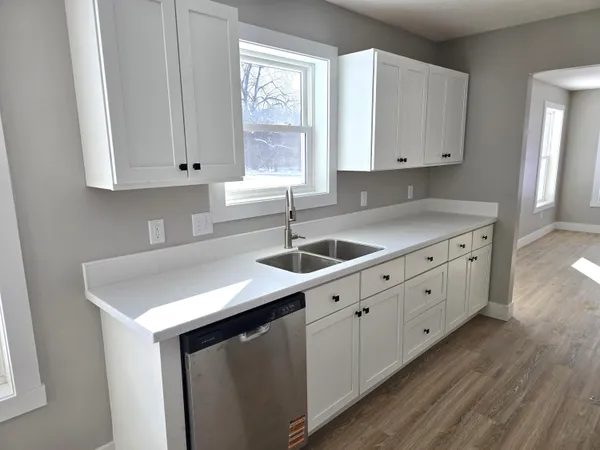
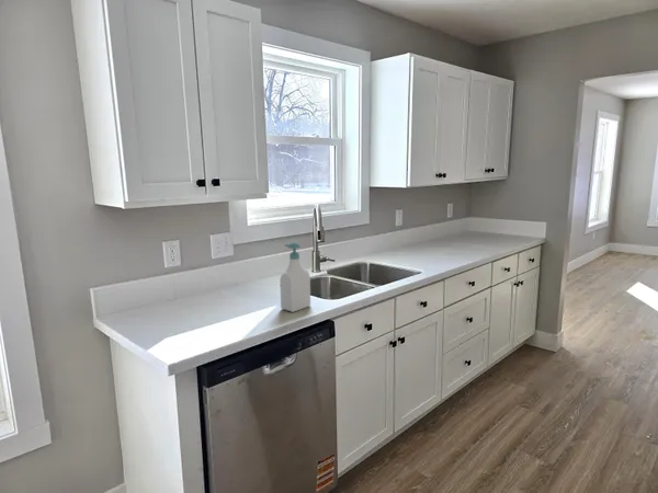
+ soap bottle [279,241,311,313]
